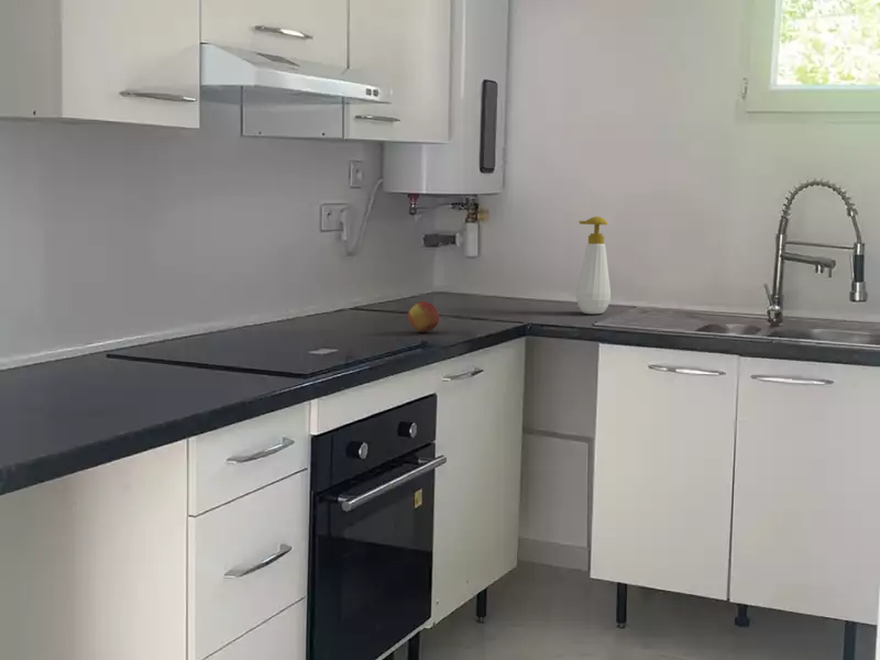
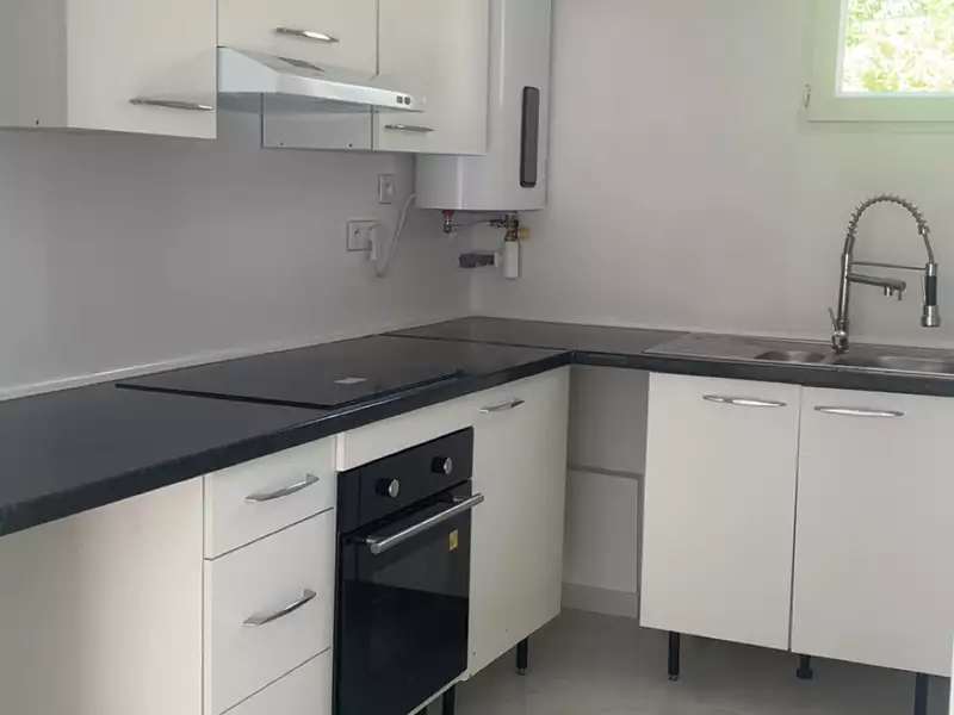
- soap bottle [575,216,612,315]
- apple [407,300,440,333]
